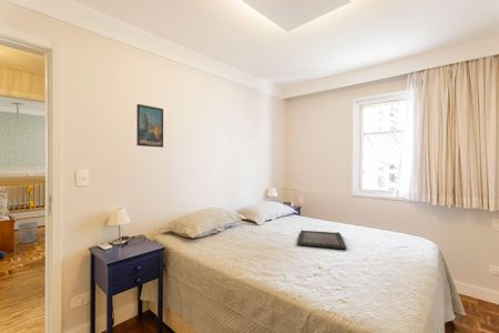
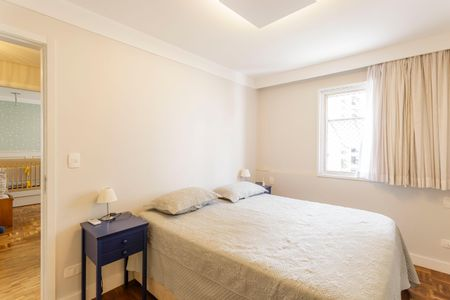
- serving tray [296,230,347,250]
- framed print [135,103,164,149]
- wastebasket [18,221,39,244]
